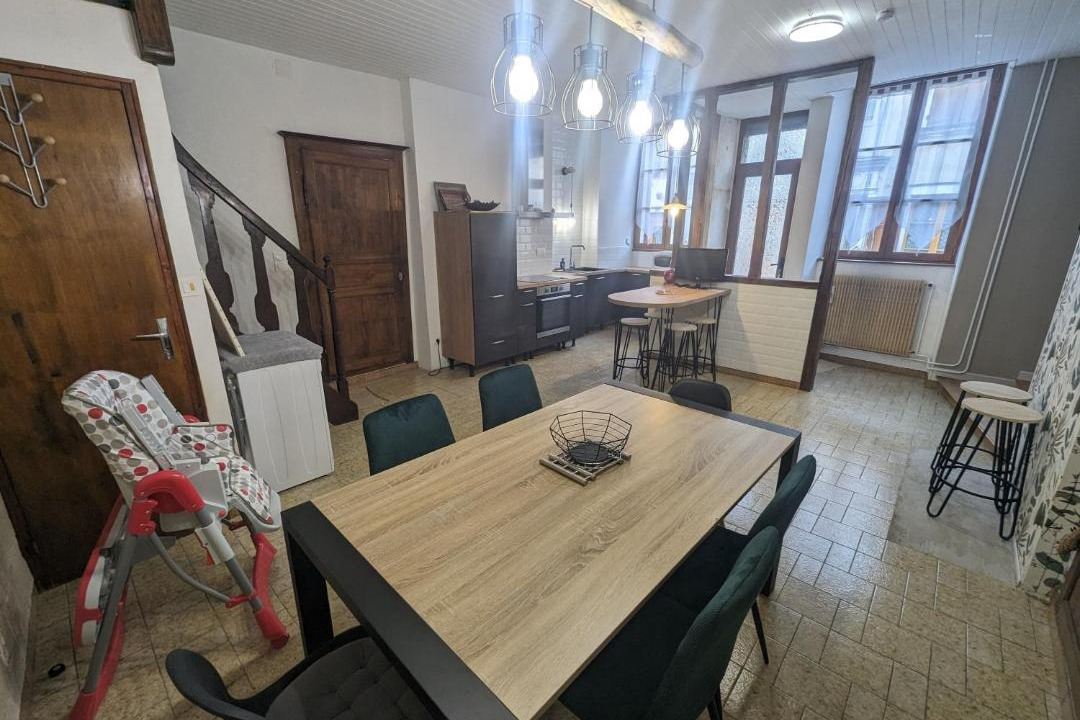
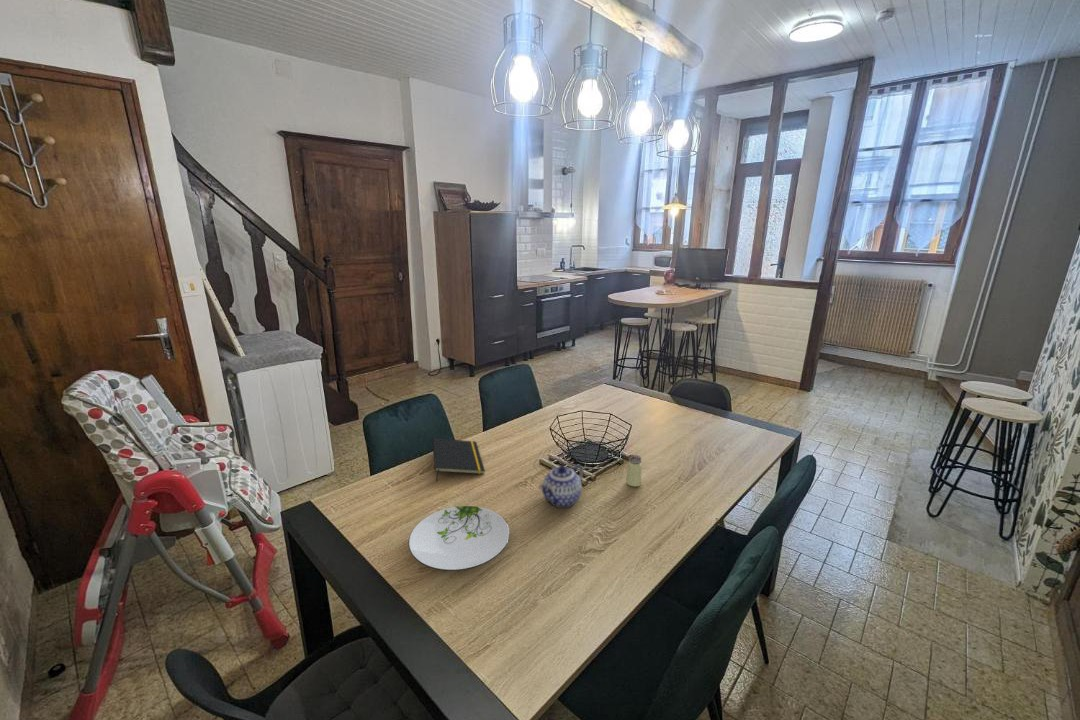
+ saltshaker [625,454,643,488]
+ plate [408,505,511,572]
+ notepad [431,437,486,482]
+ teapot [538,463,584,509]
